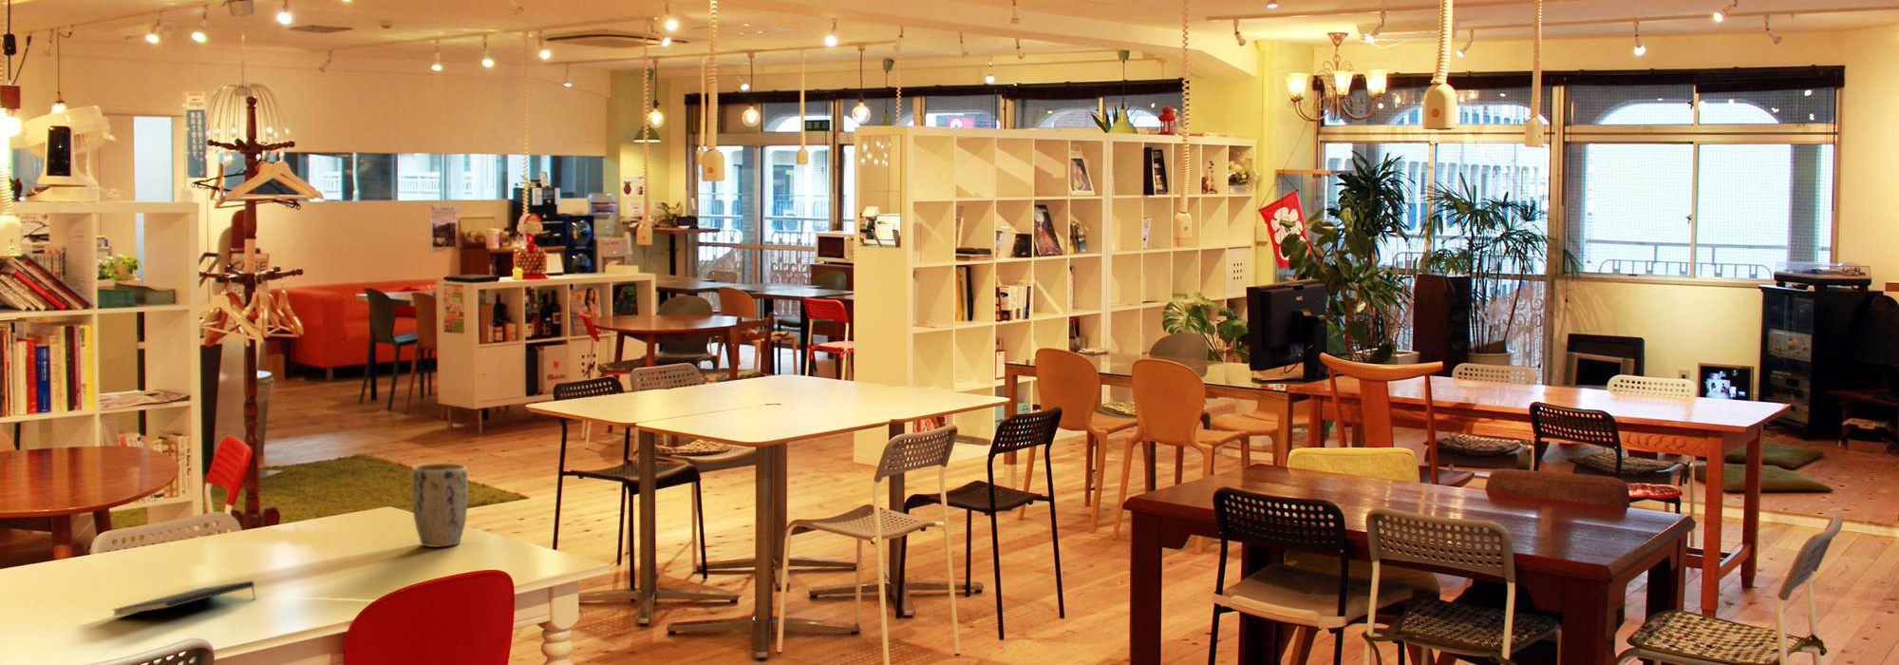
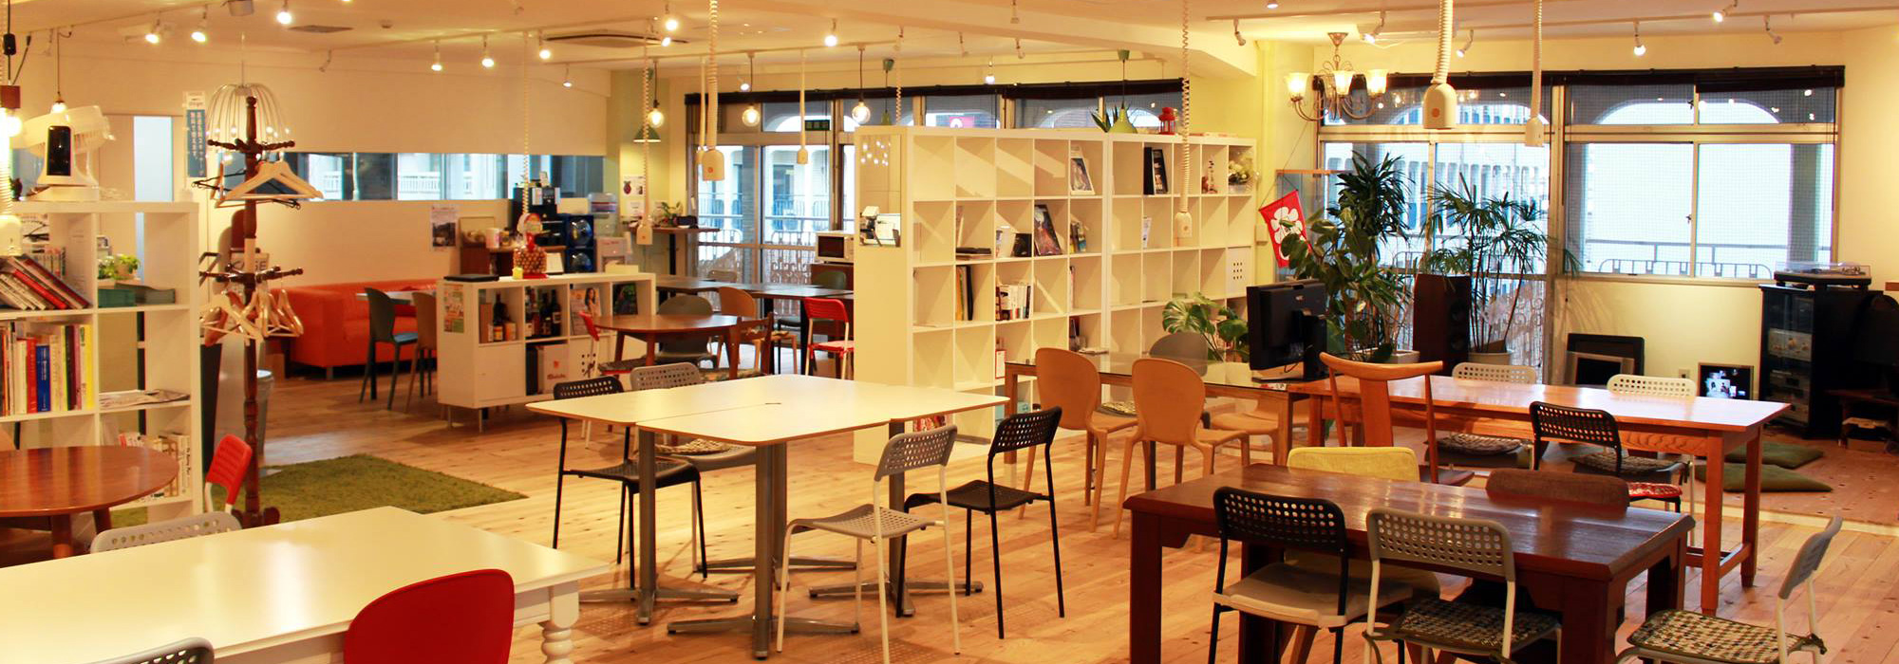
- plant pot [411,463,469,549]
- notepad [111,579,257,617]
